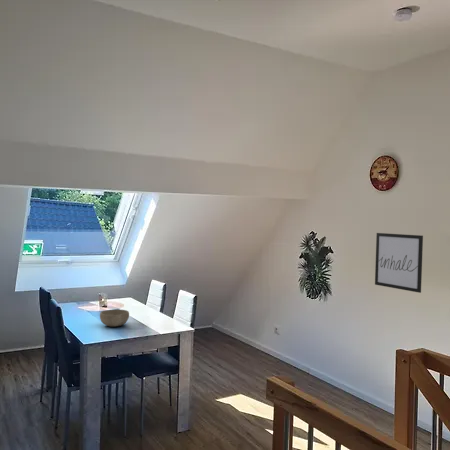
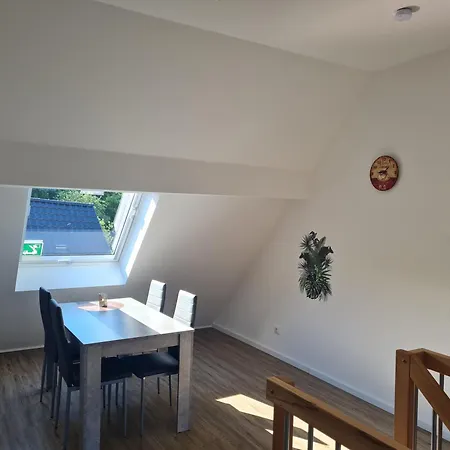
- wall art [374,232,424,294]
- bowl [99,308,130,327]
